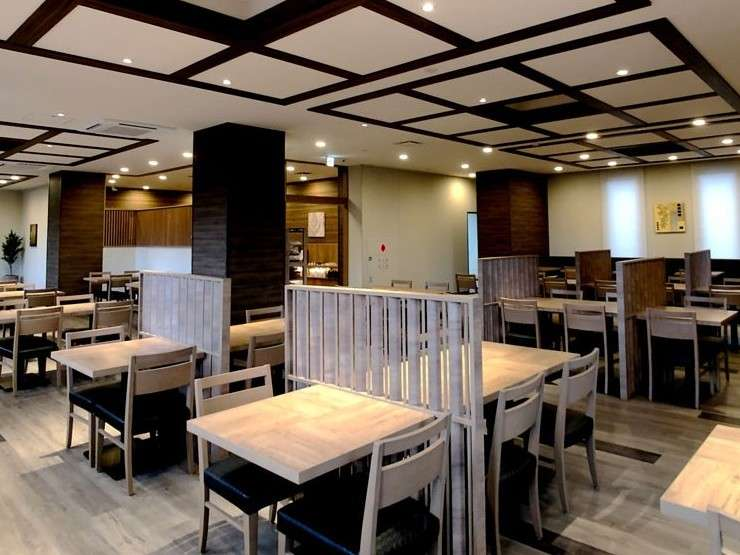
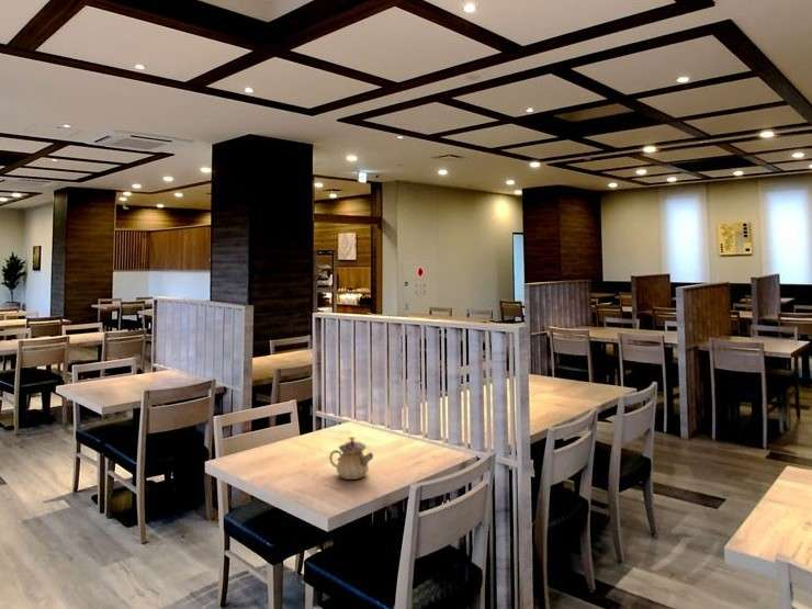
+ teapot [328,436,374,481]
